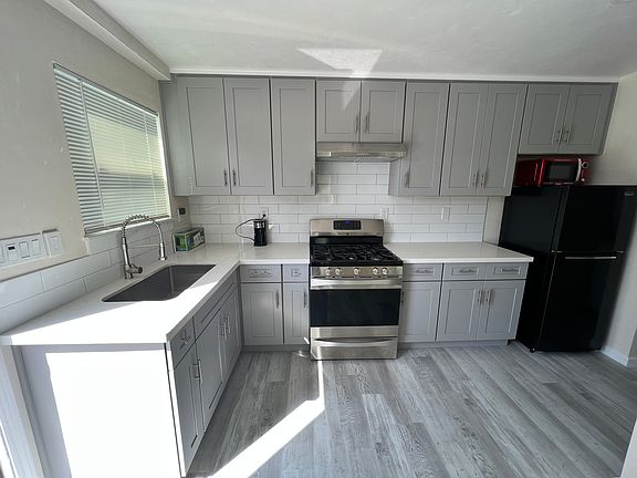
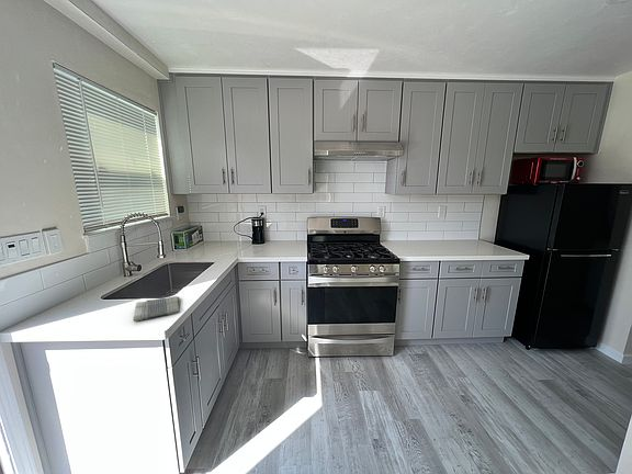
+ dish towel [132,295,181,323]
